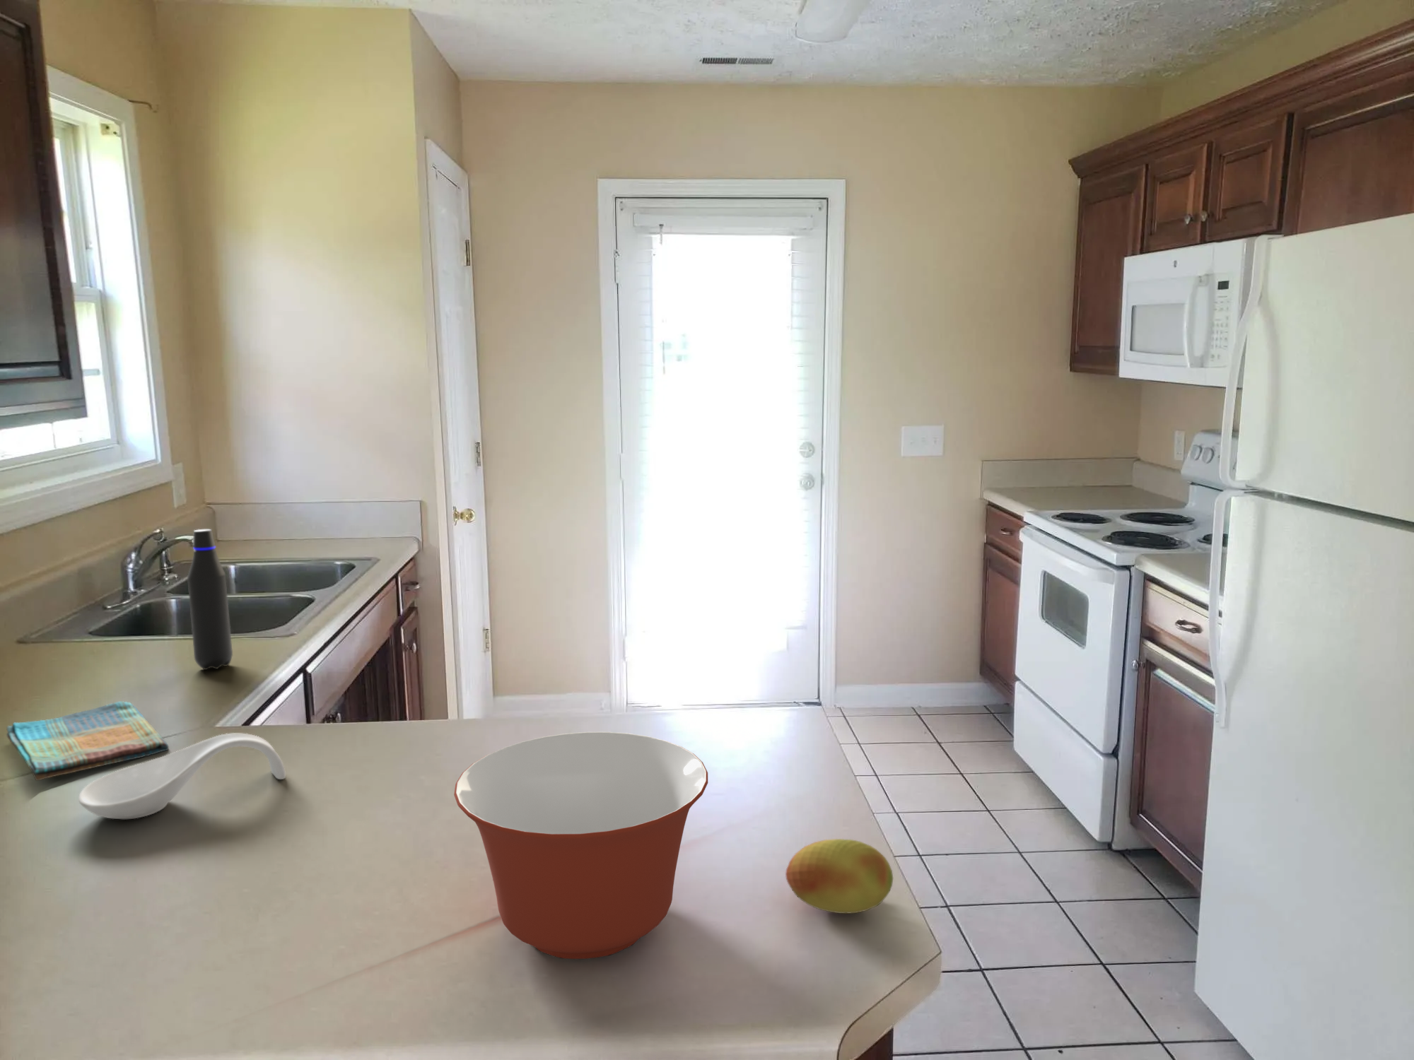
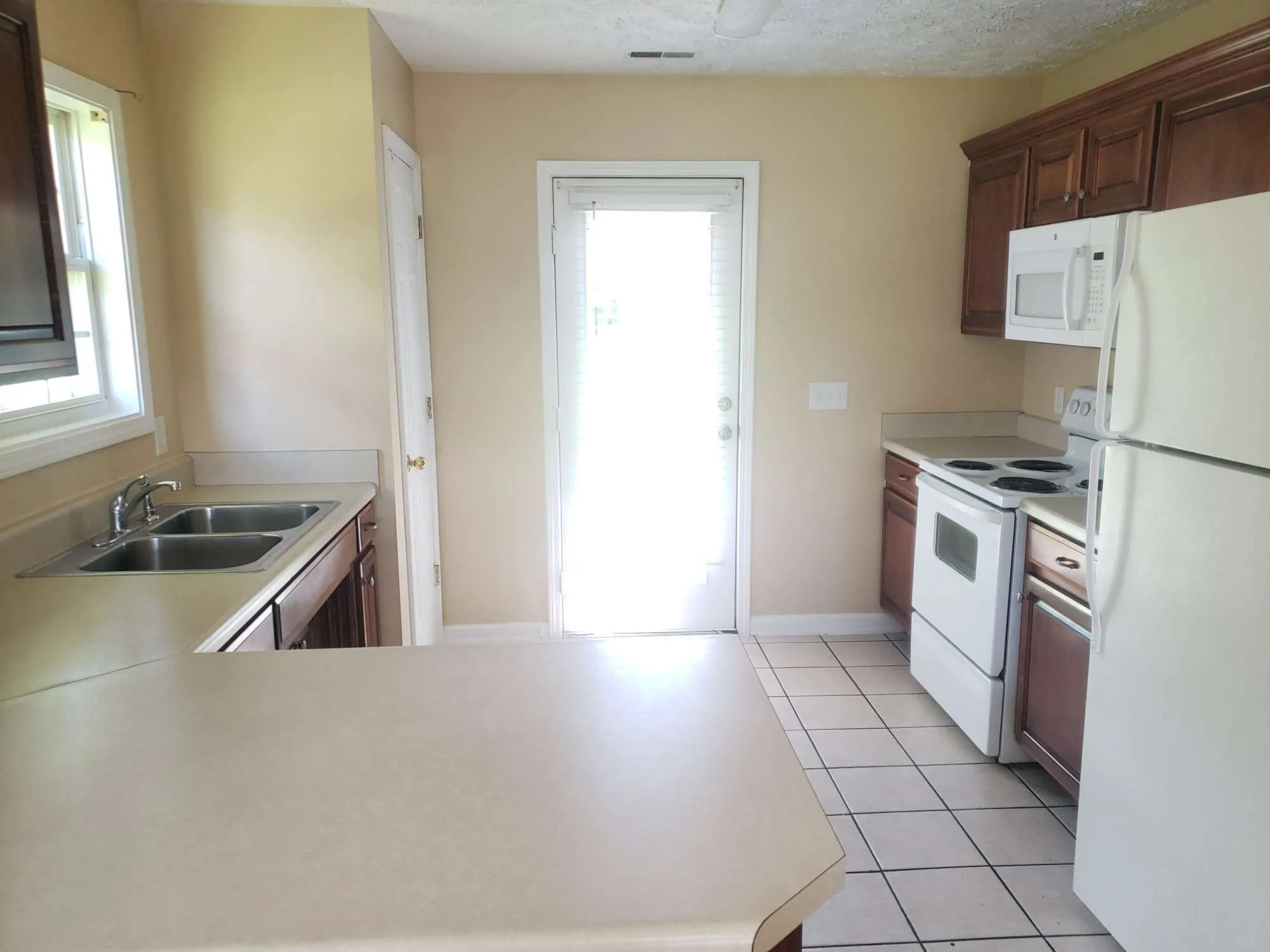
- spoon rest [78,733,286,819]
- water bottle [187,529,234,670]
- mixing bowl [453,732,708,960]
- fruit [785,838,894,914]
- dish towel [6,700,169,782]
